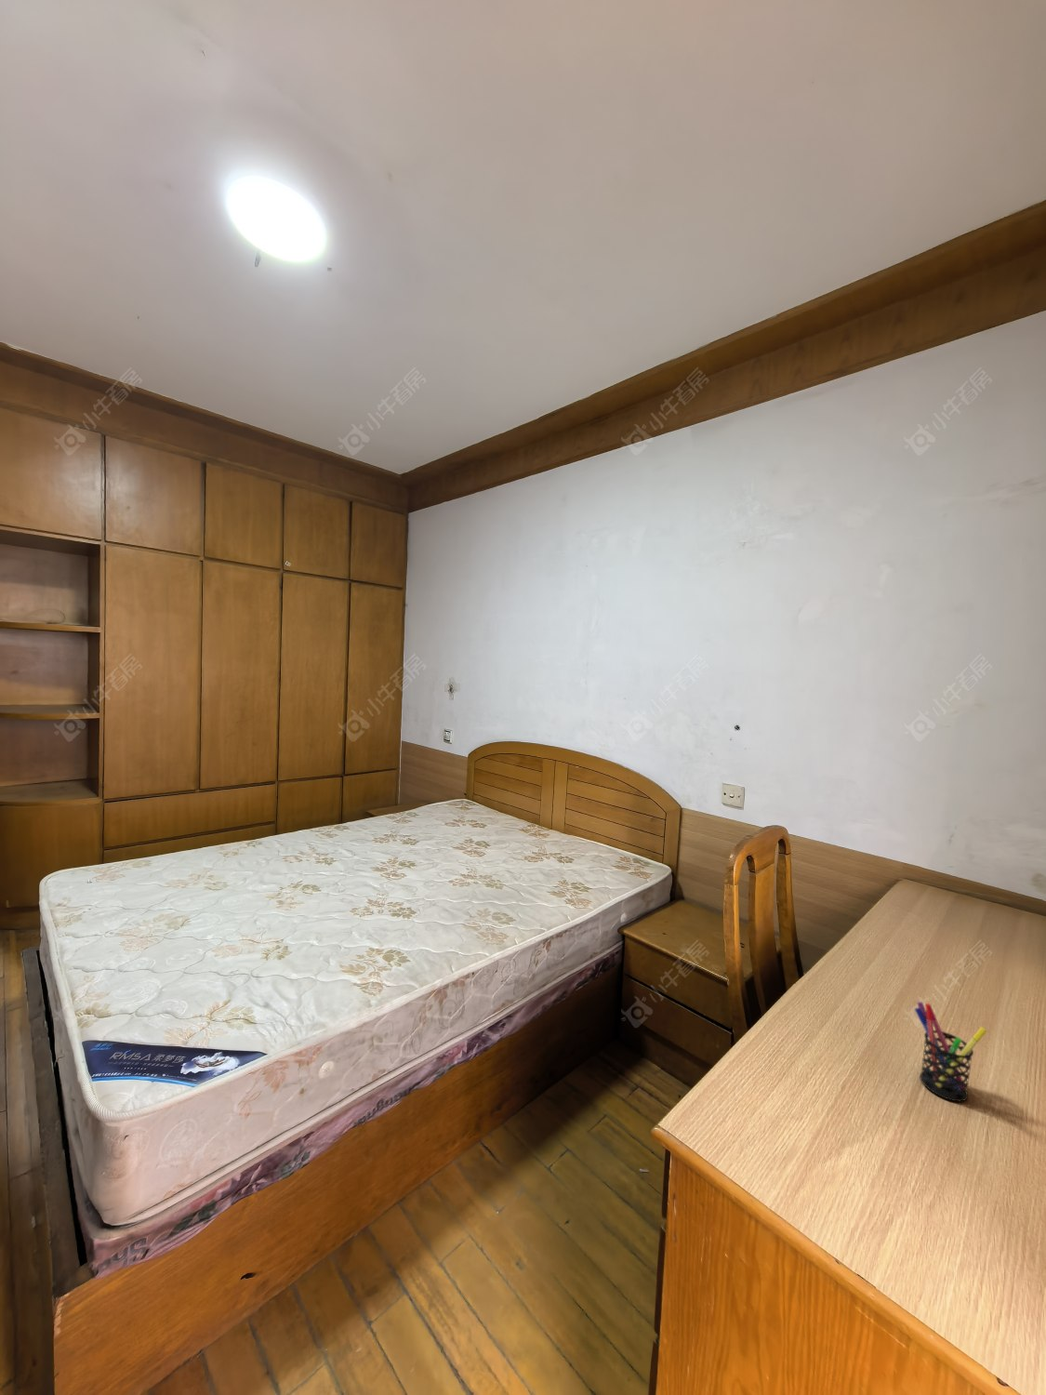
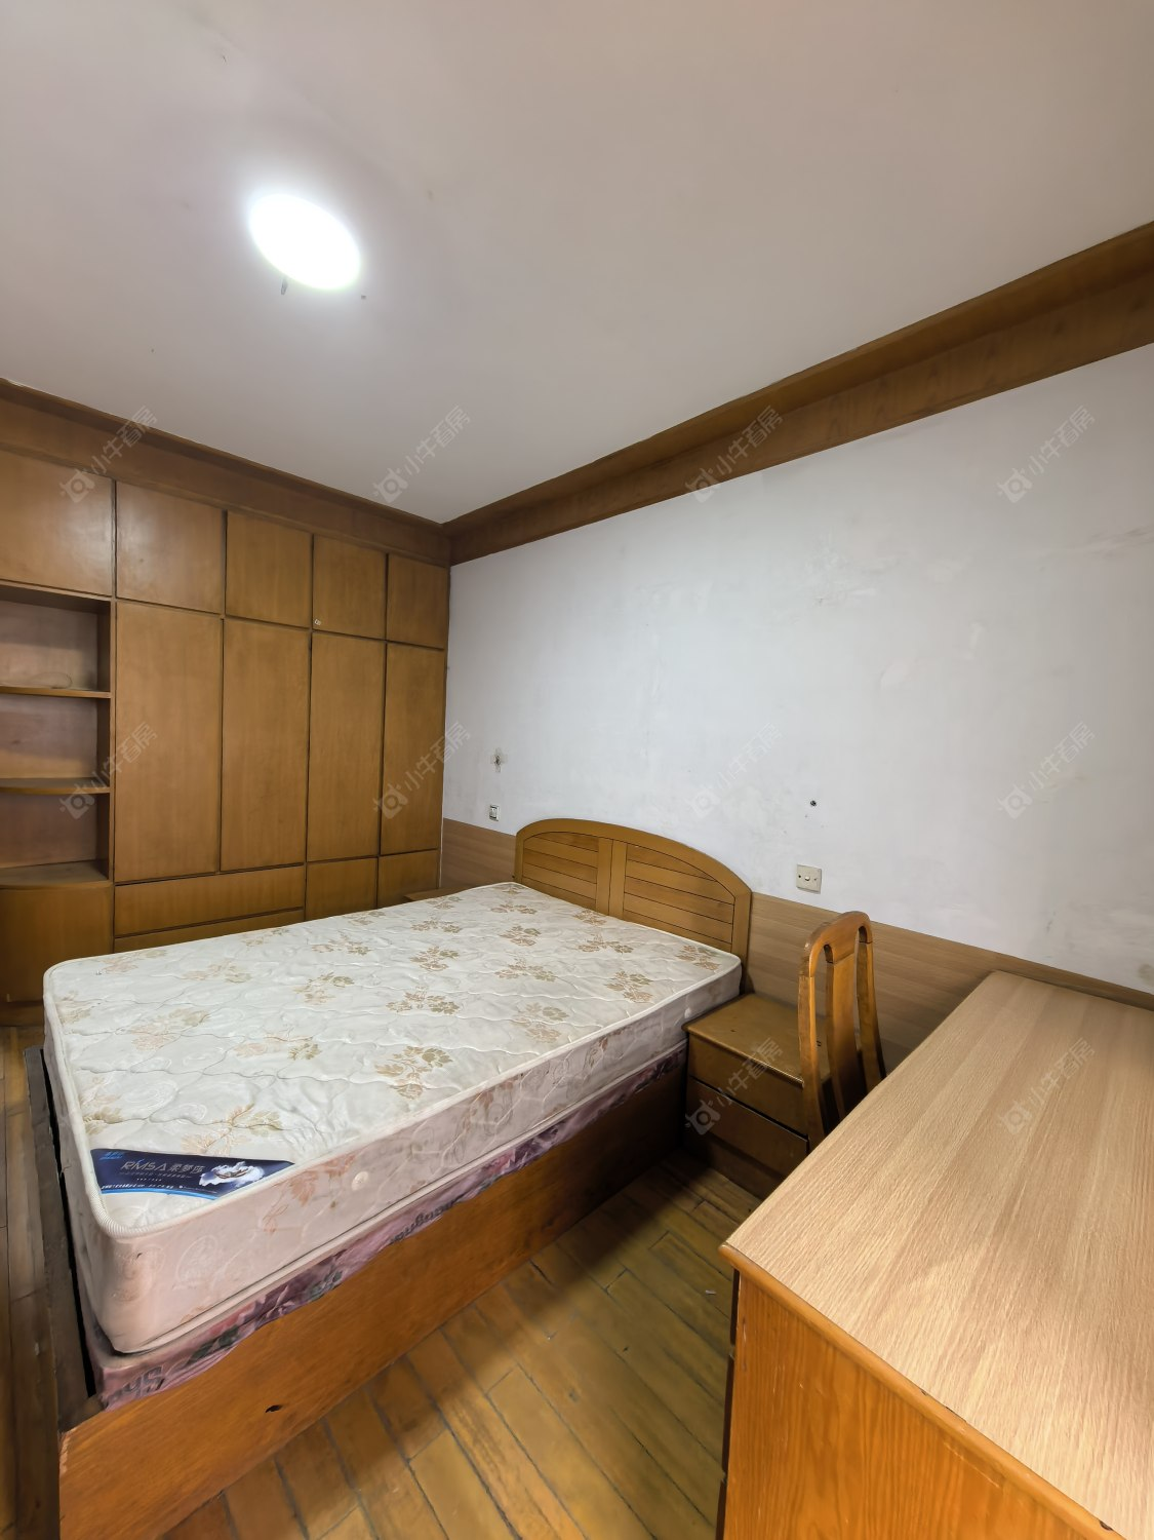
- pen holder [914,1001,989,1102]
